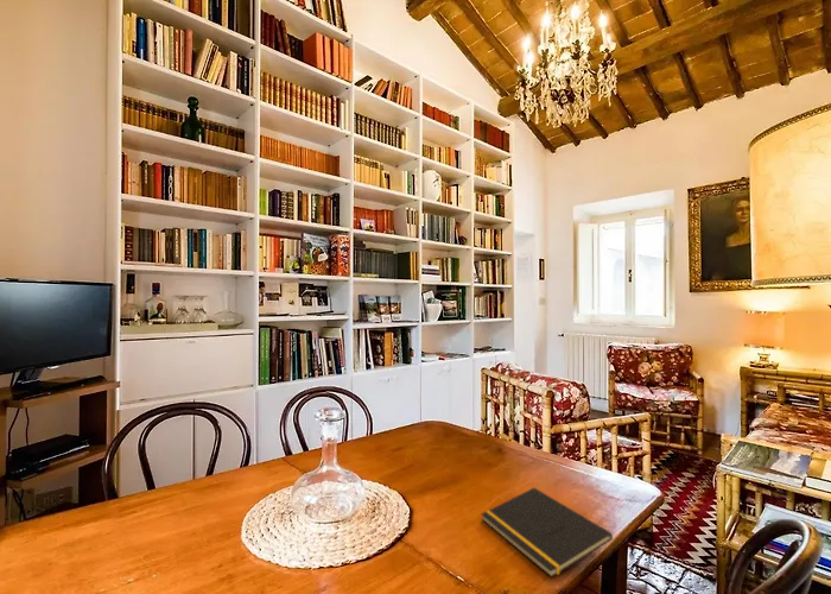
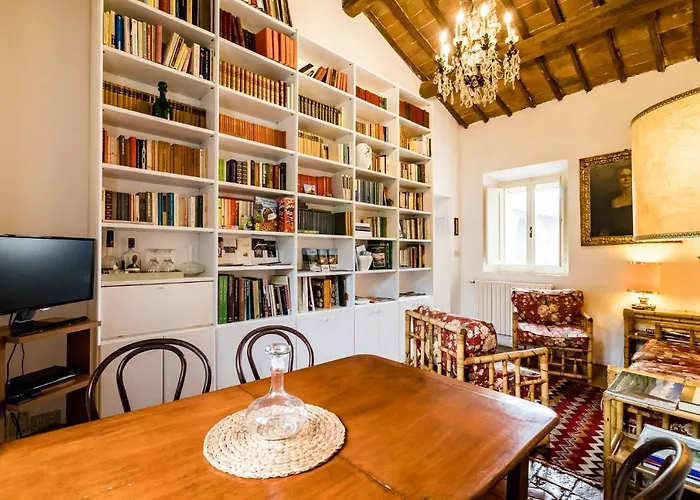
- notepad [480,487,614,579]
